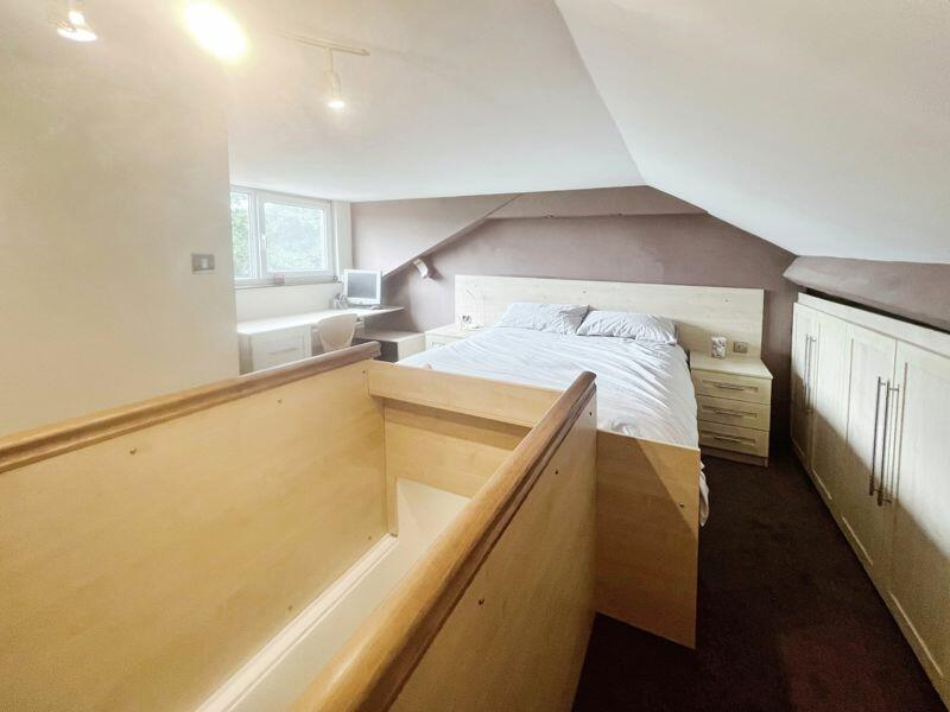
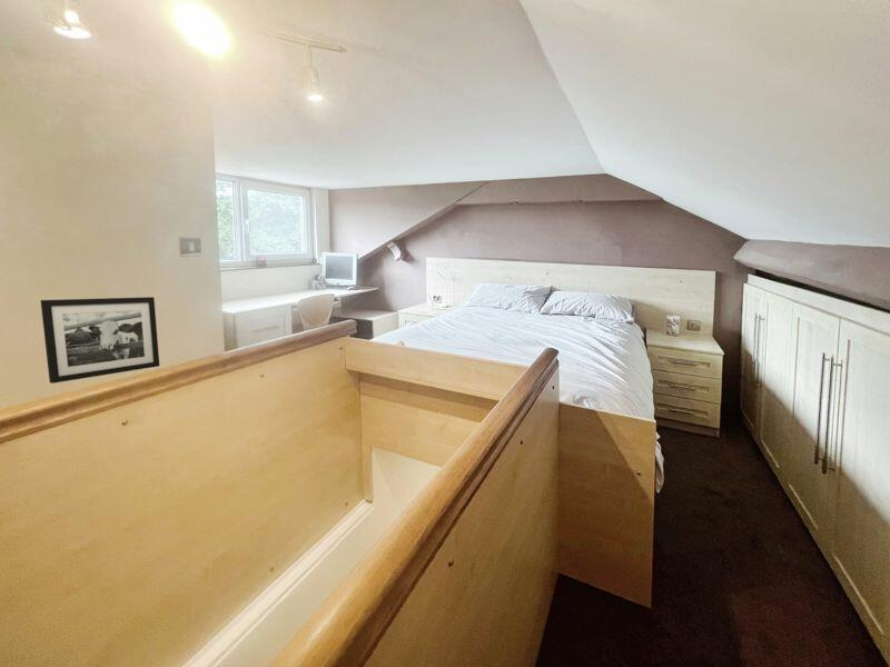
+ picture frame [40,296,160,385]
